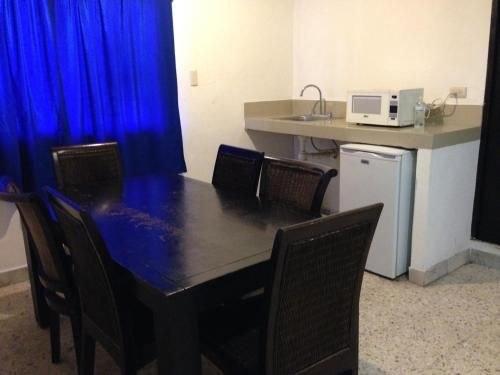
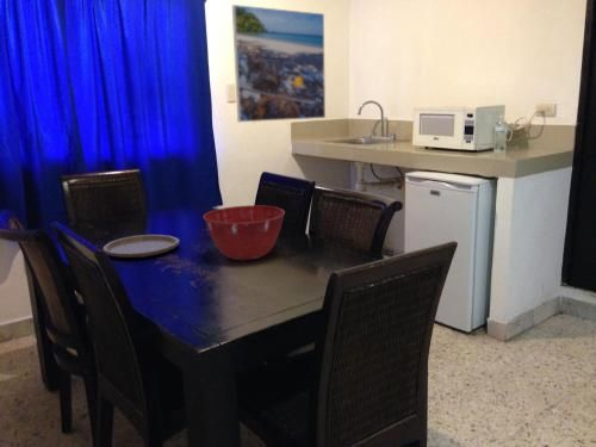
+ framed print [231,4,327,123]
+ mixing bowl [203,204,286,261]
+ plate [101,234,181,259]
